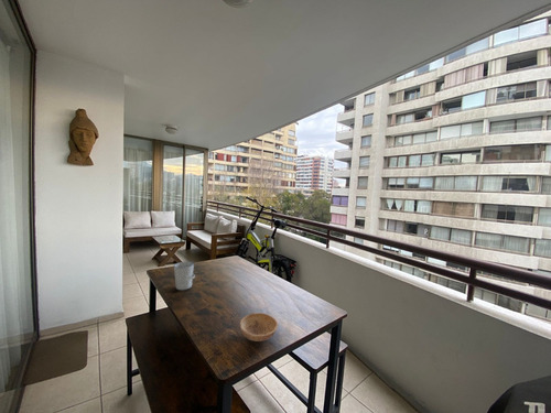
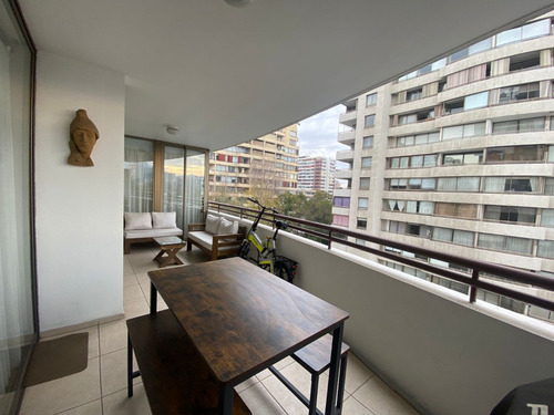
- bowl [239,312,279,343]
- cup [173,260,196,291]
